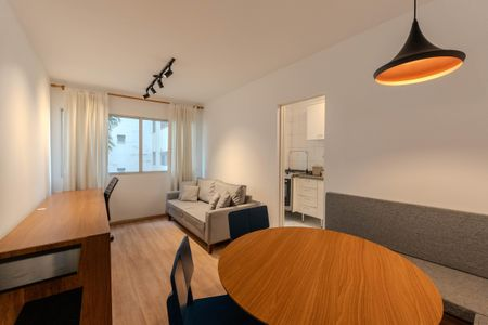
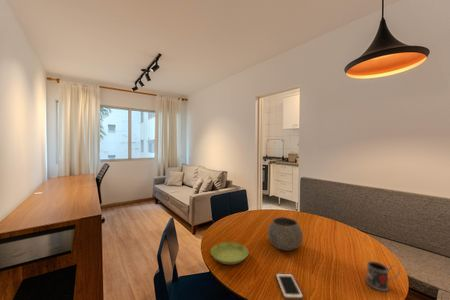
+ cell phone [275,272,304,300]
+ bowl [267,216,304,252]
+ mug [365,260,401,292]
+ saucer [210,241,249,266]
